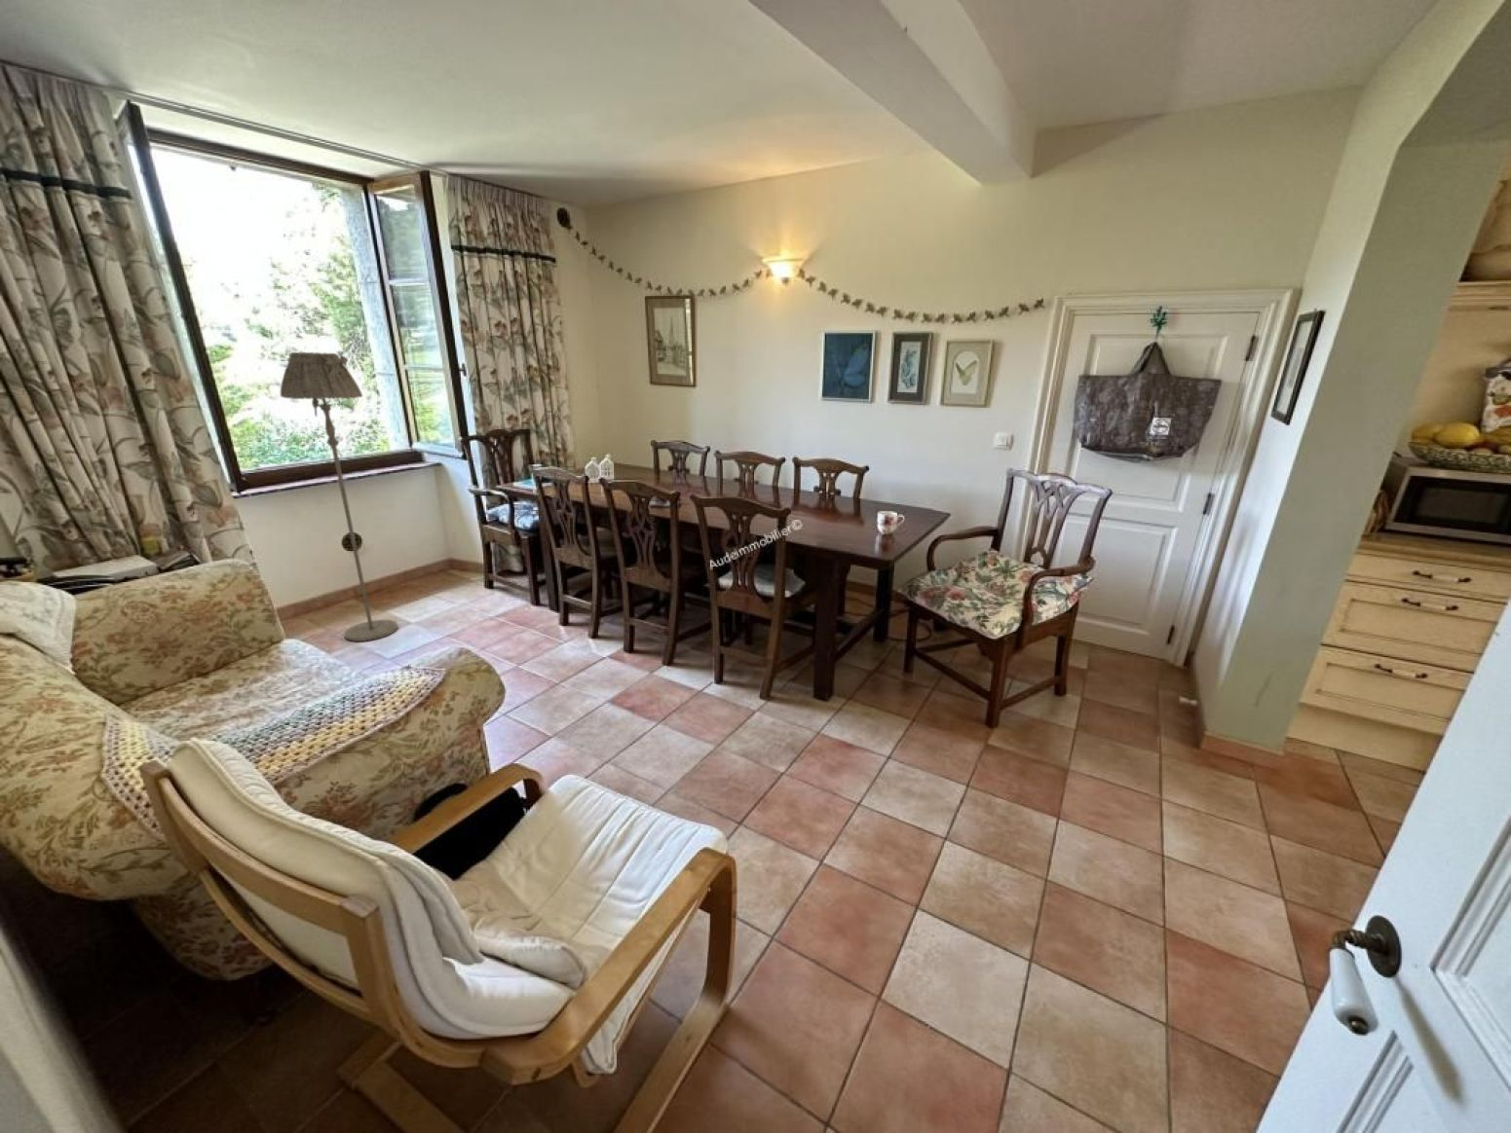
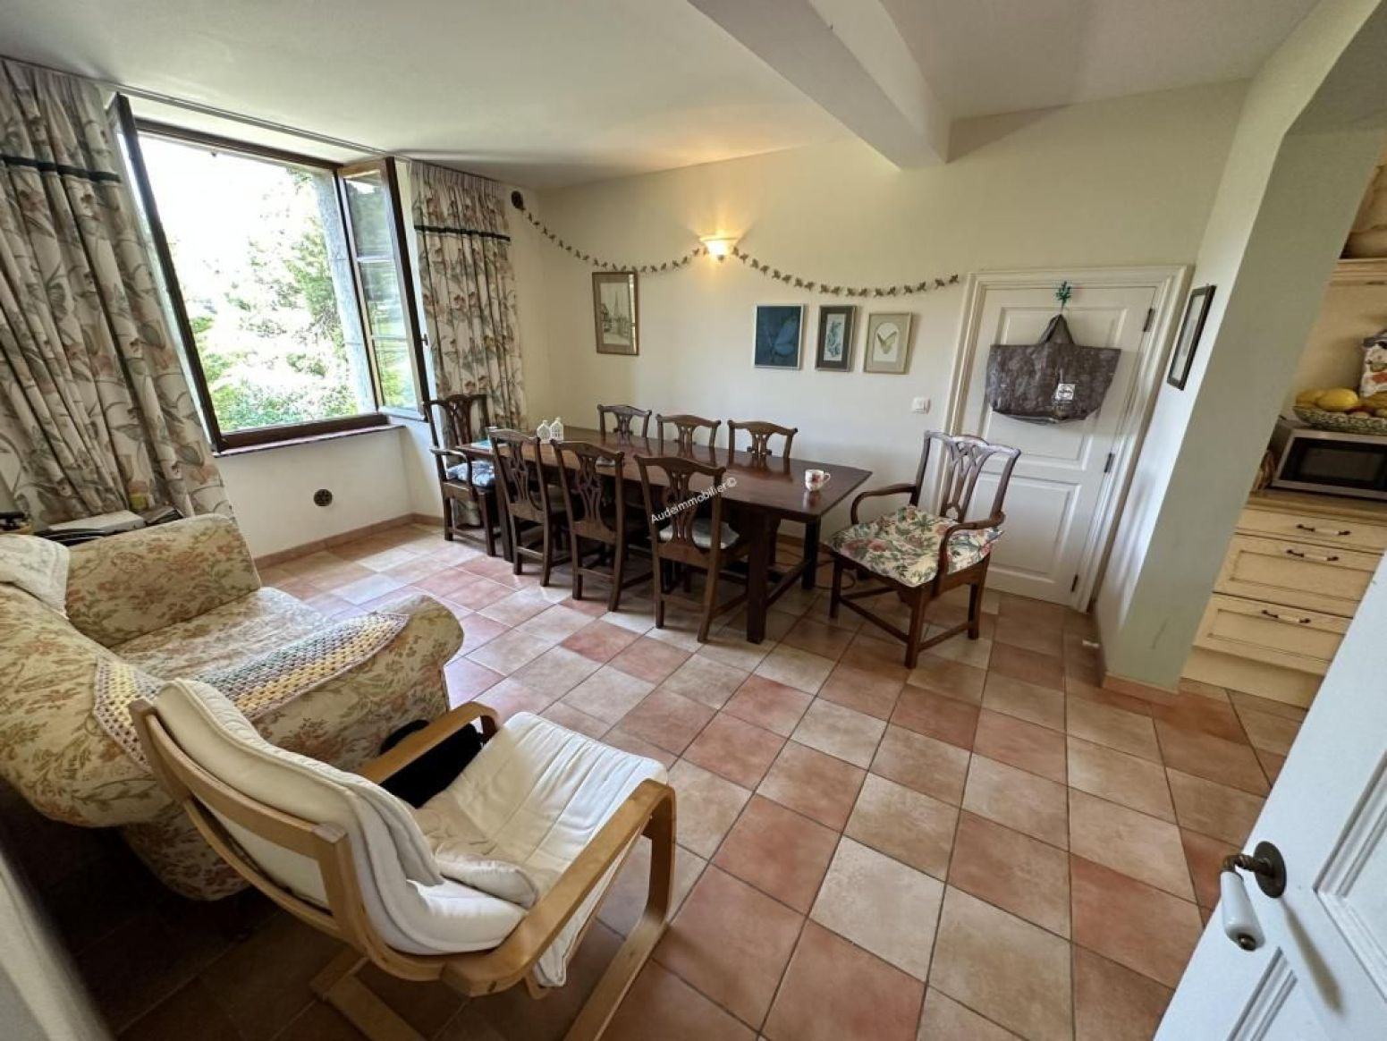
- floor lamp [280,351,399,643]
